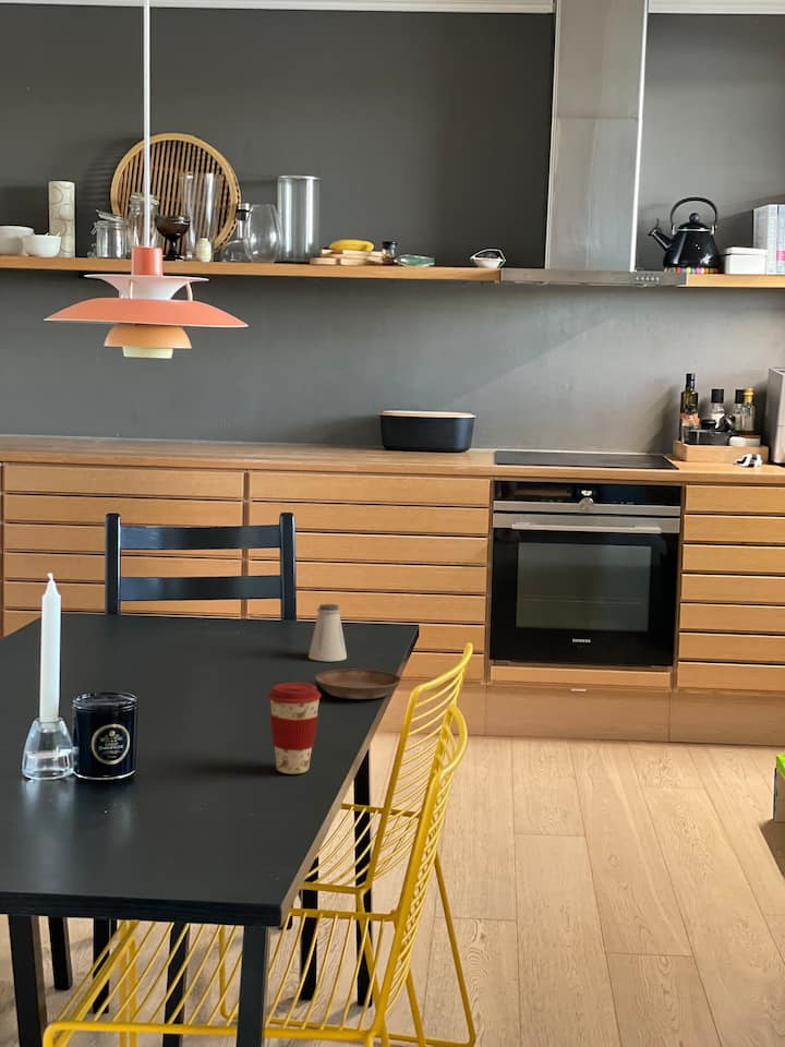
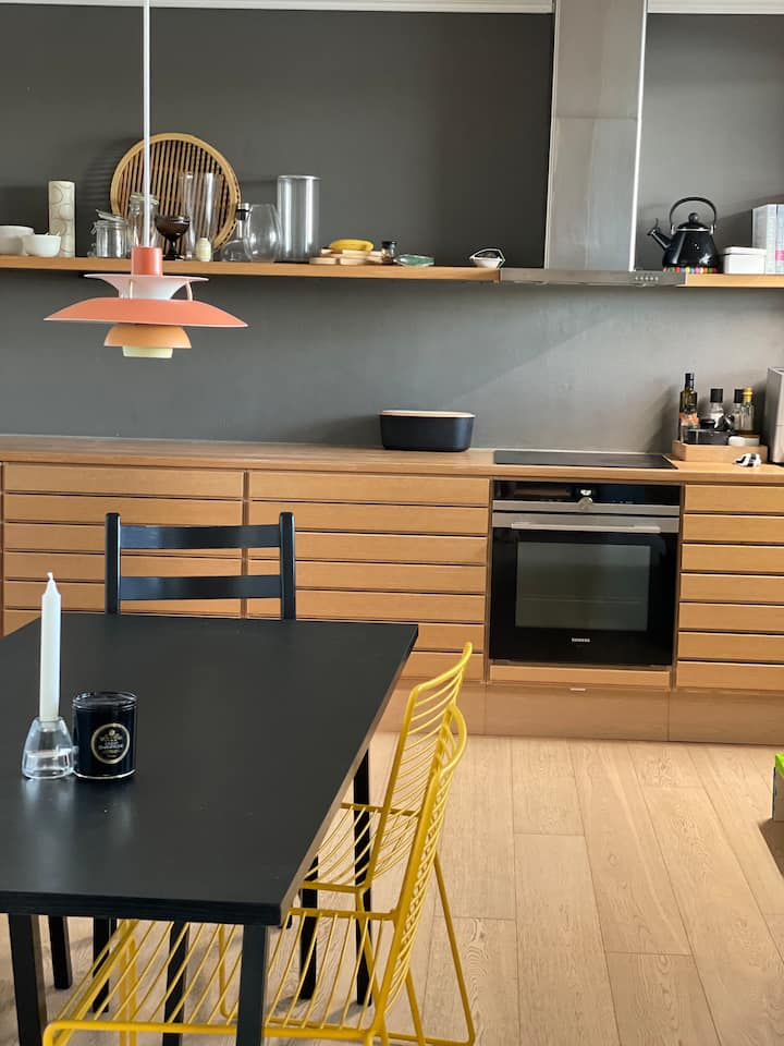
- saucer [314,667,402,700]
- saltshaker [307,603,348,662]
- coffee cup [267,682,322,775]
